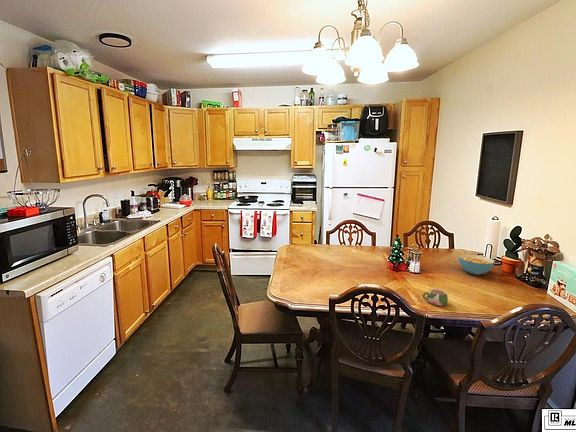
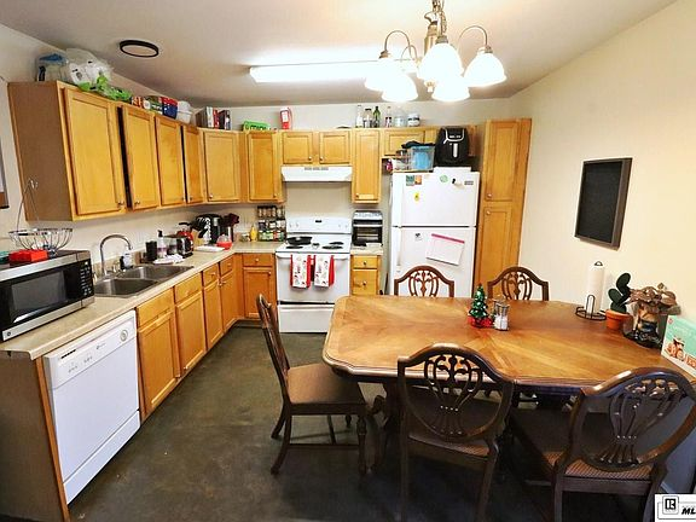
- cereal bowl [458,253,496,276]
- mug [422,288,449,307]
